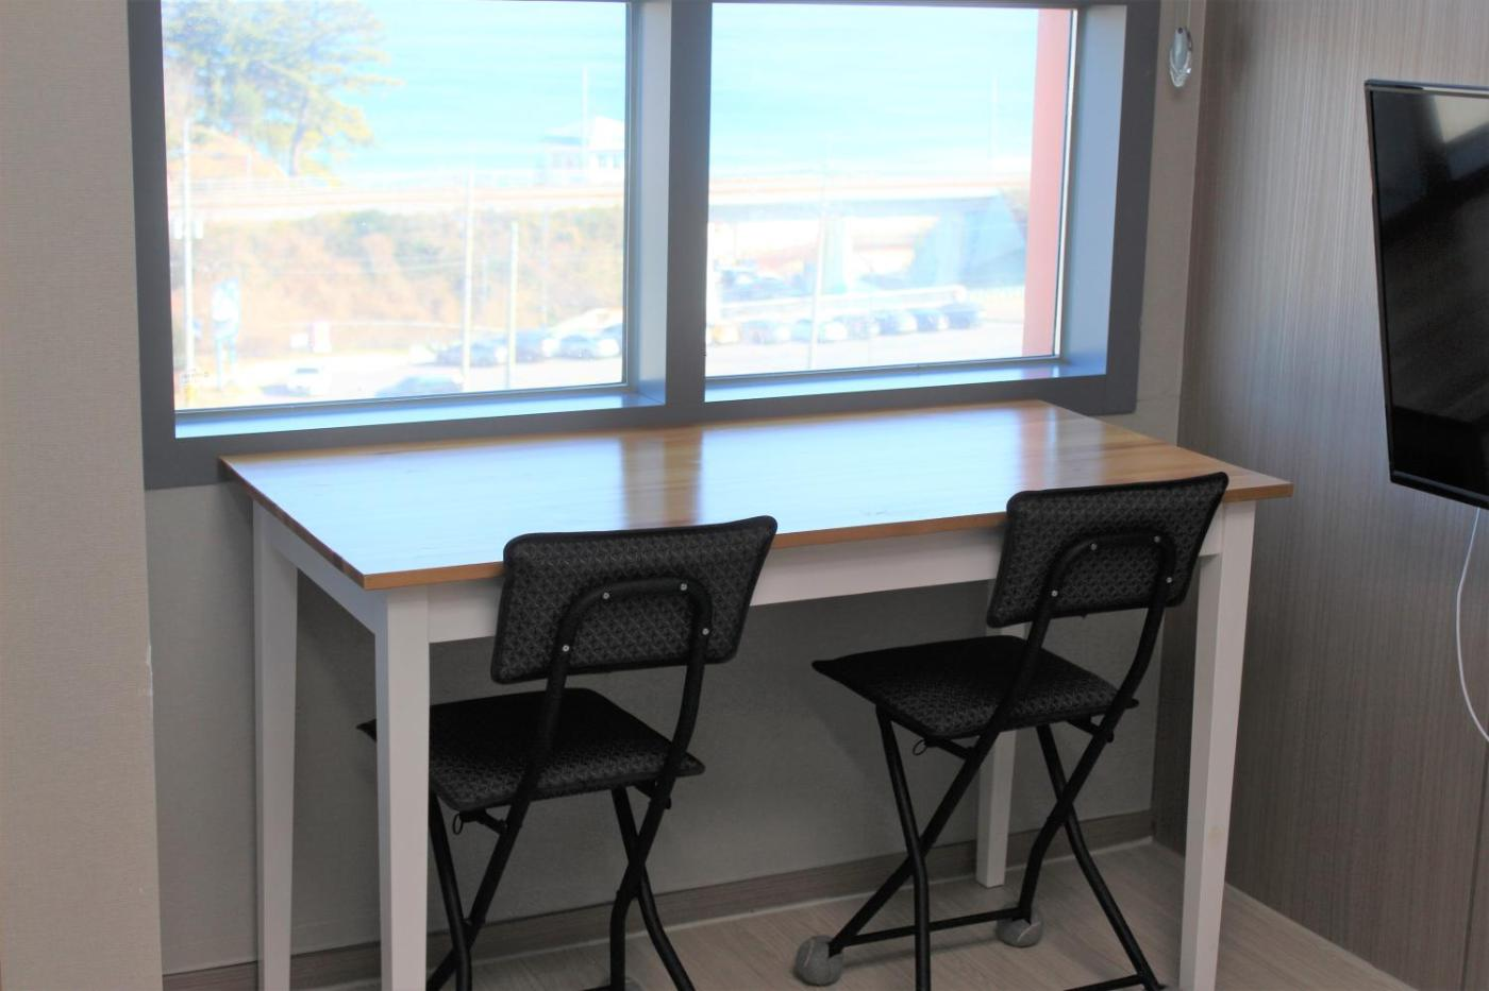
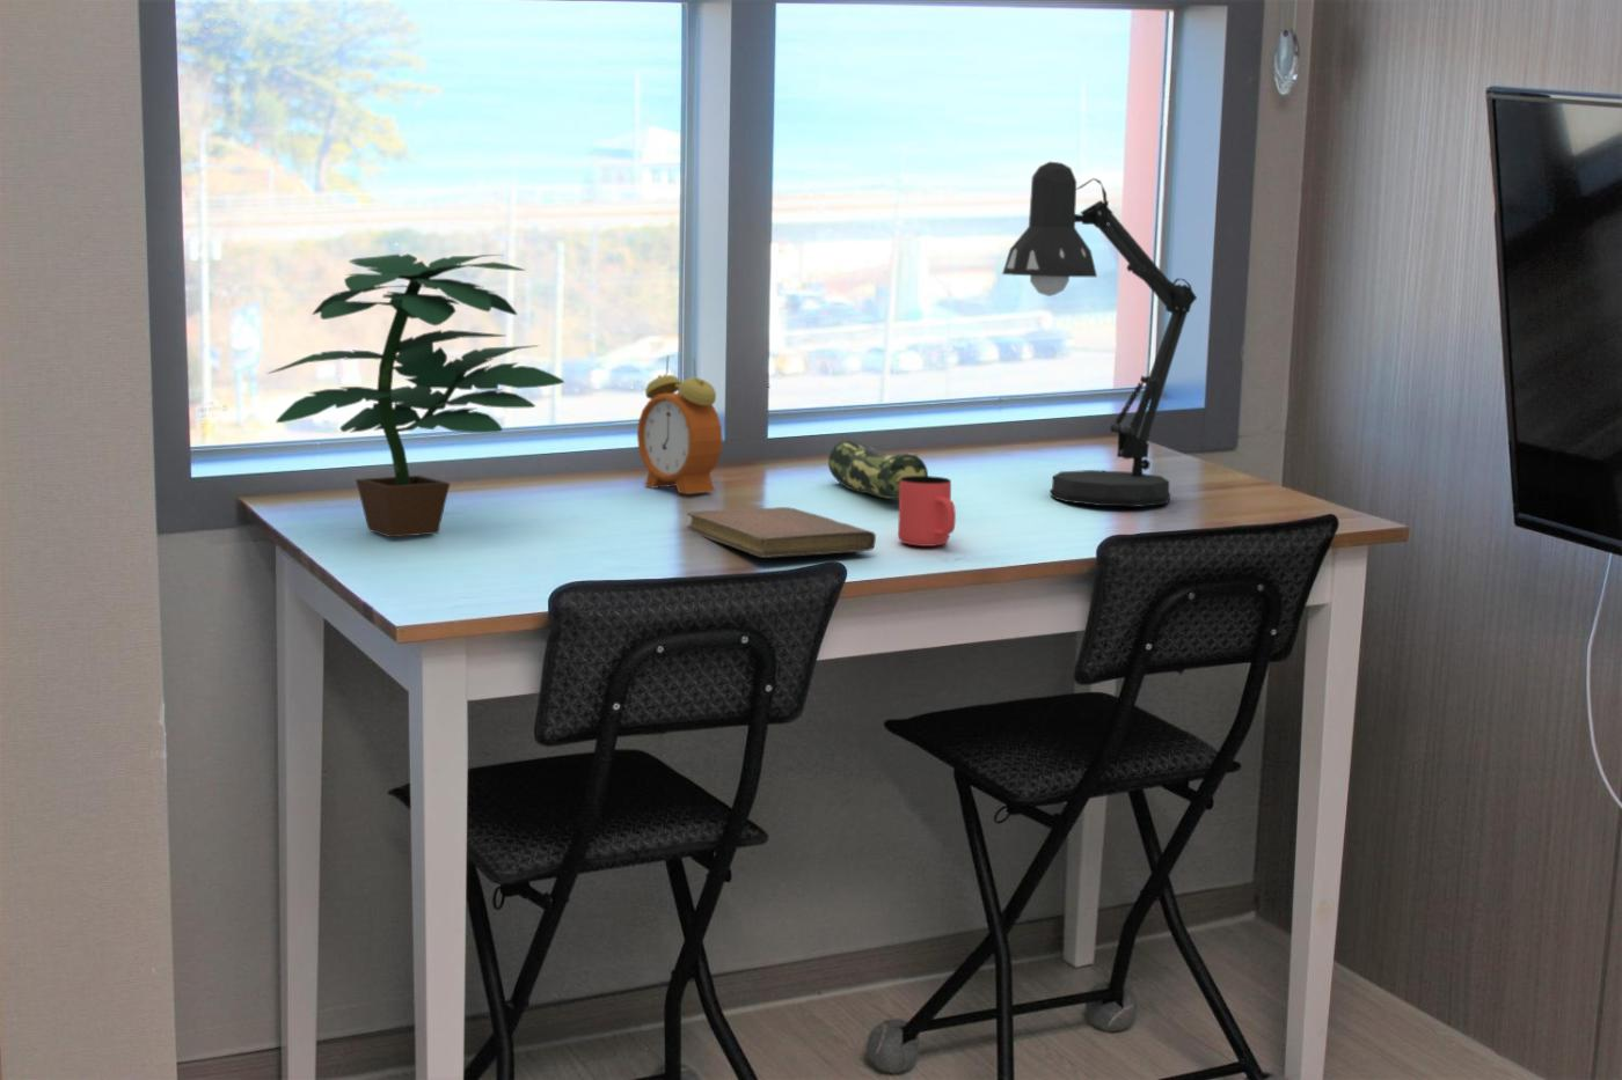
+ notebook [686,506,877,559]
+ potted plant [267,252,566,539]
+ alarm clock [636,354,724,495]
+ desk lamp [1001,160,1198,509]
+ cup [897,475,958,547]
+ pencil case [827,439,929,501]
